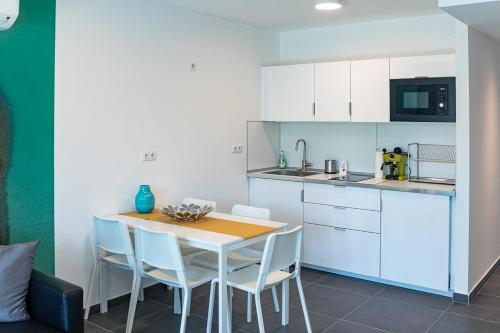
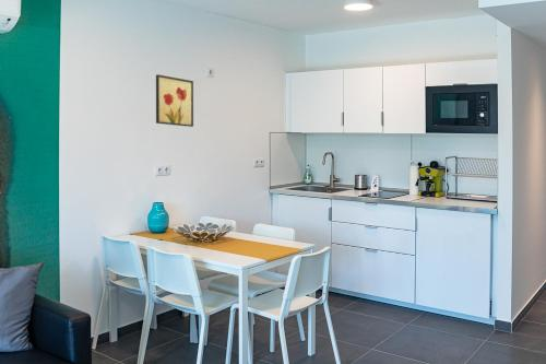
+ wall art [155,73,194,128]
